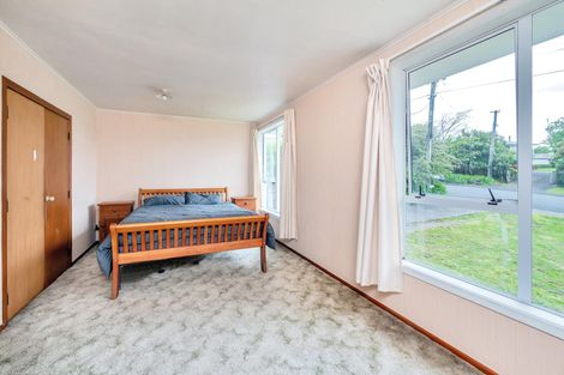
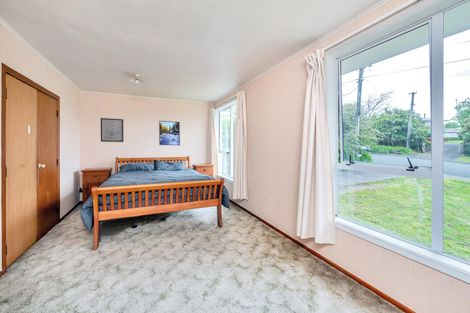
+ wall art [100,117,125,143]
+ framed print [158,120,181,146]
